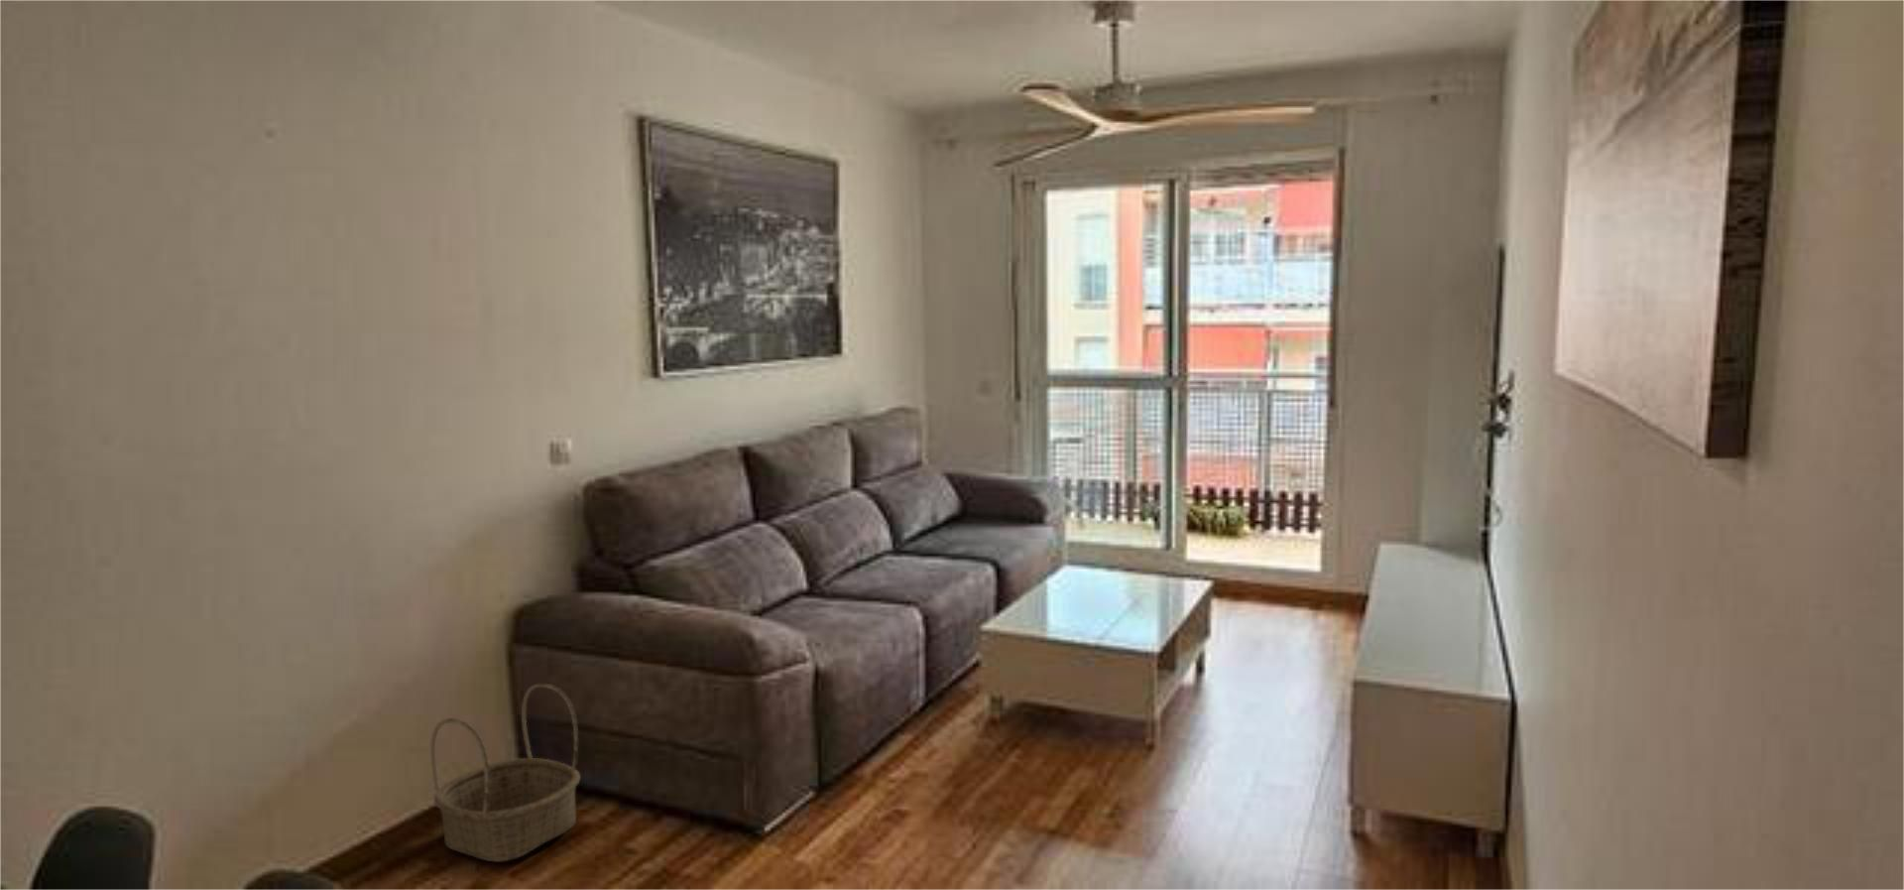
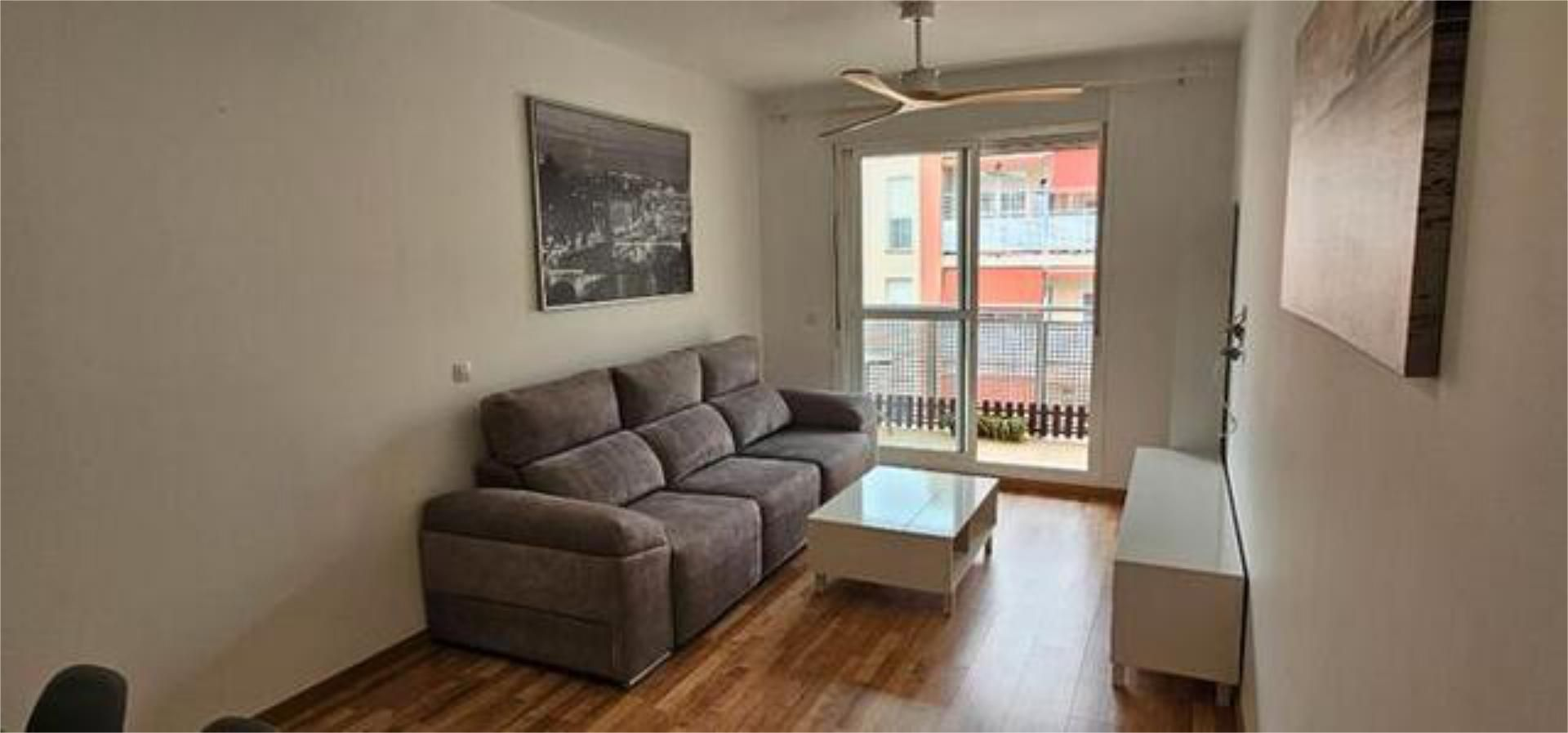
- basket [430,682,582,863]
